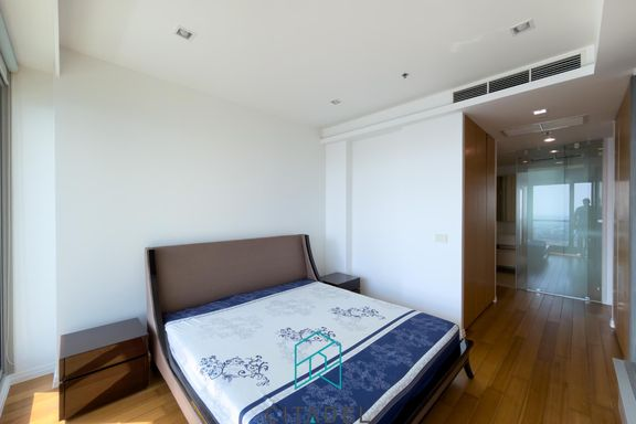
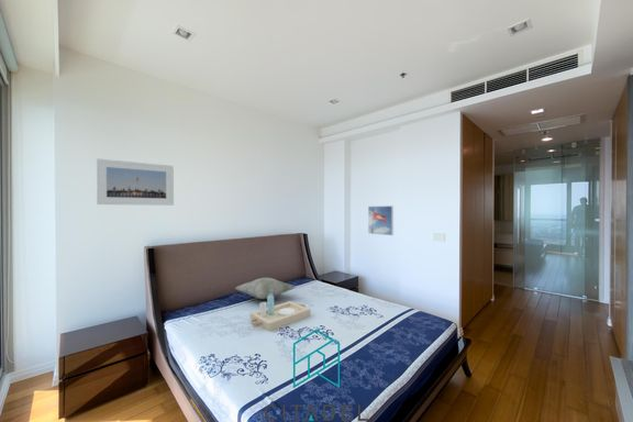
+ decorative pillow [234,277,297,300]
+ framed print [96,157,175,207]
+ serving tray [249,293,311,332]
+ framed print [367,204,395,236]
